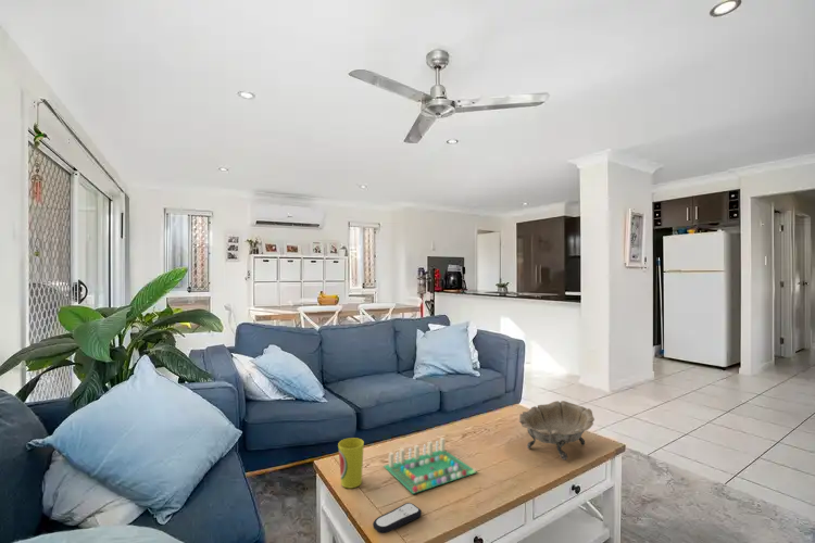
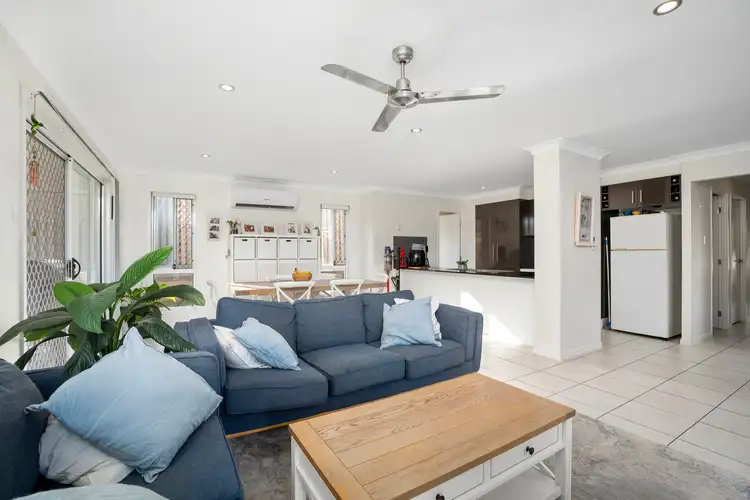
- remote control [372,502,423,534]
- decorative bowl [518,400,595,462]
- cup [337,437,365,489]
- board game [383,437,478,495]
